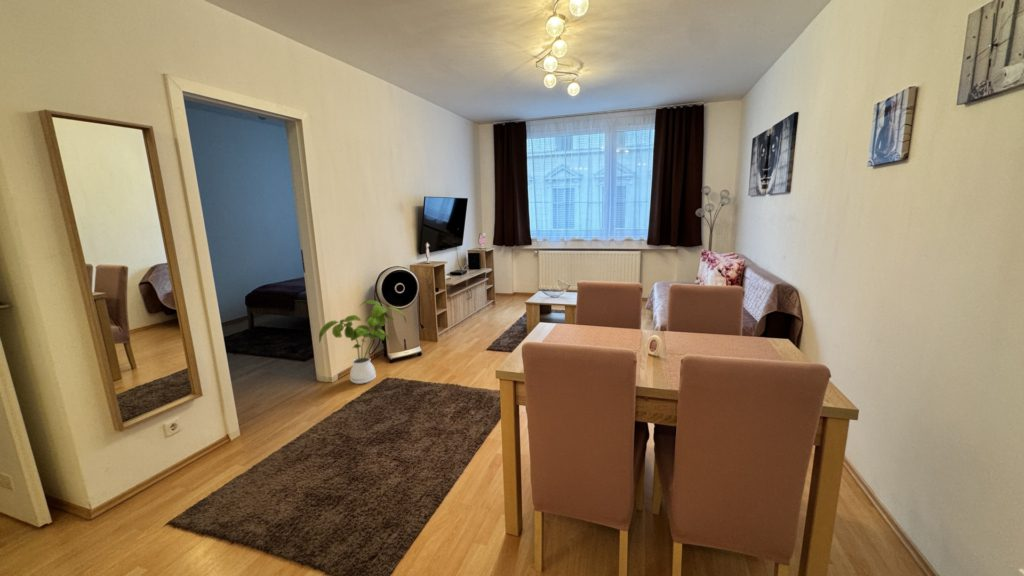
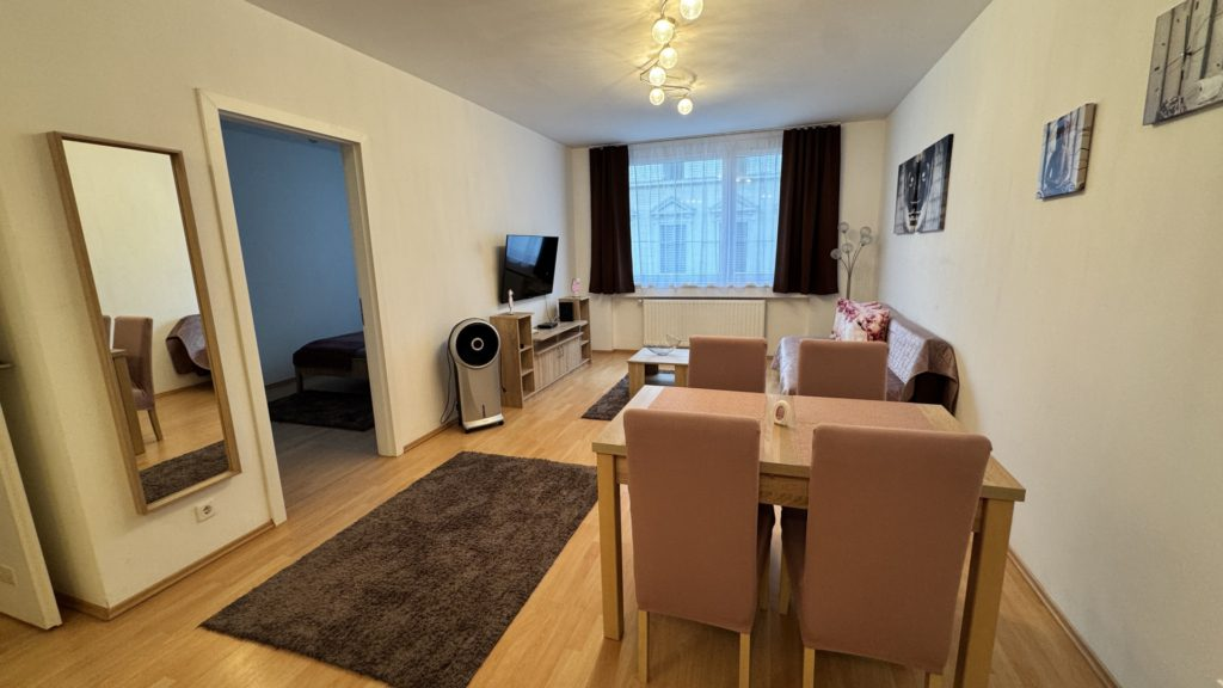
- house plant [318,299,407,385]
